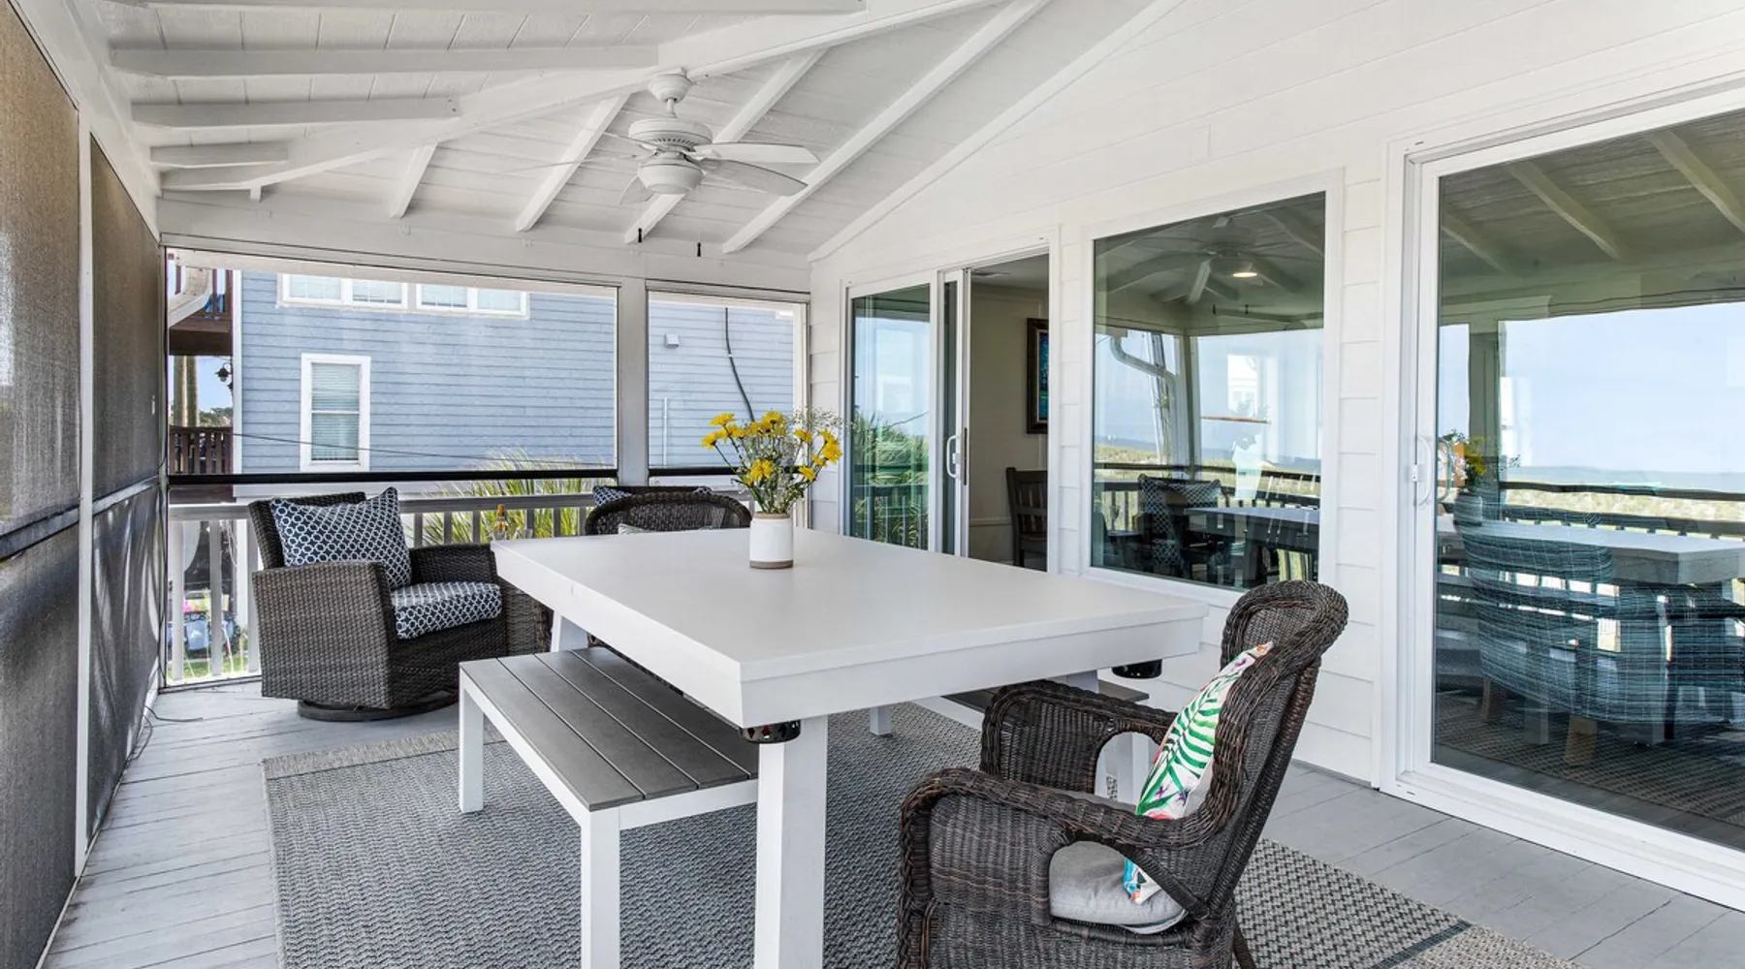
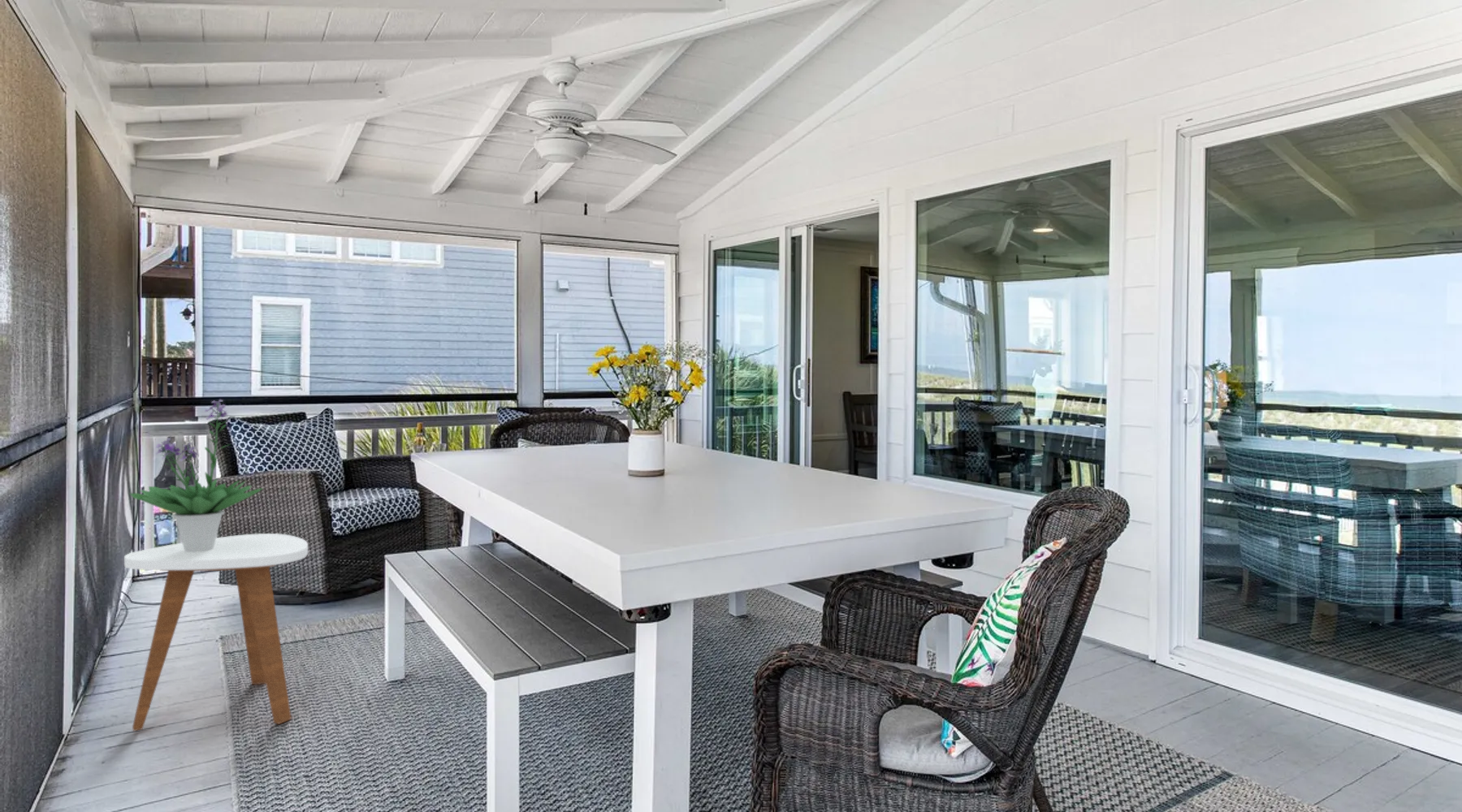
+ potted plant [129,399,264,551]
+ side table [123,533,309,732]
